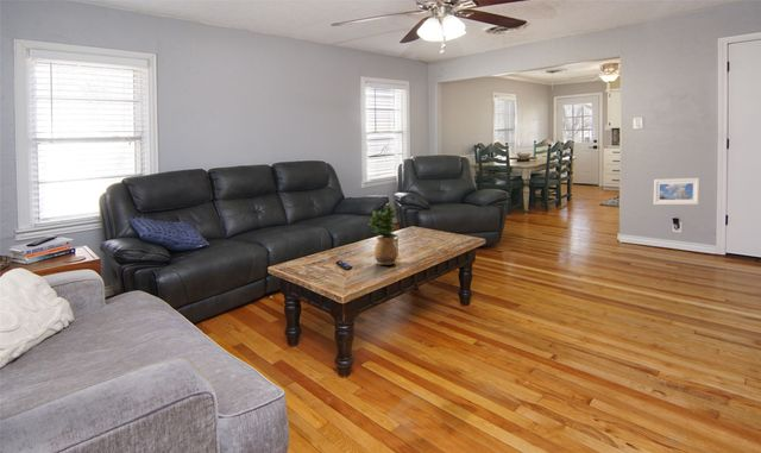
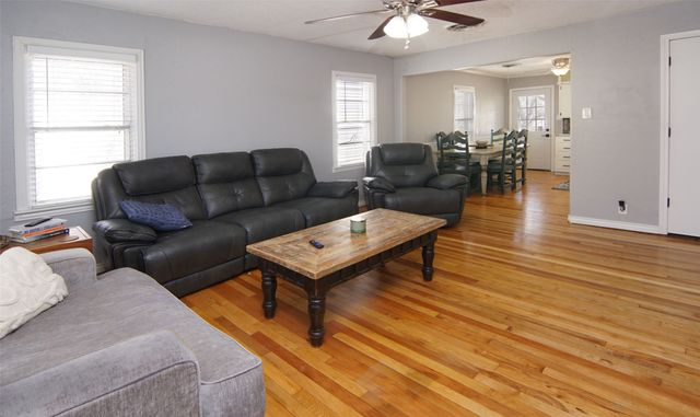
- potted plant [367,205,400,265]
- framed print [653,177,700,206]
